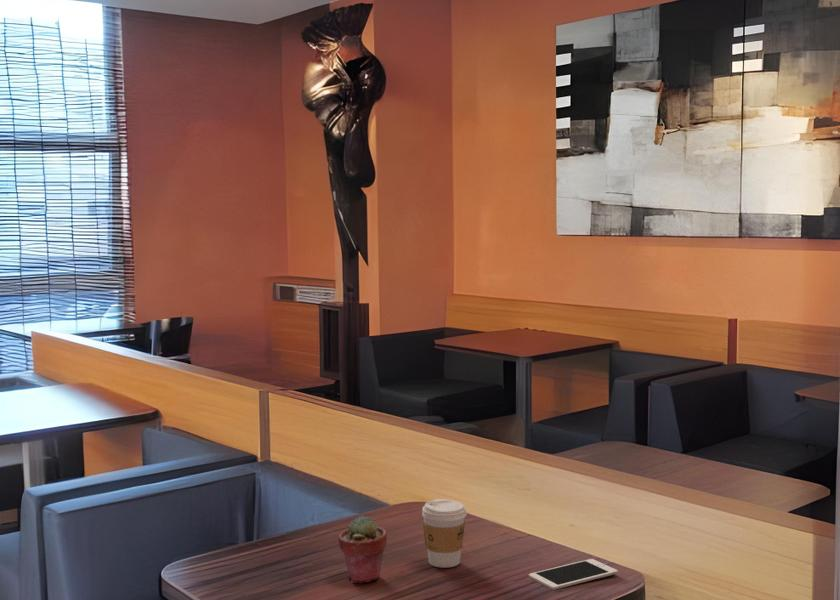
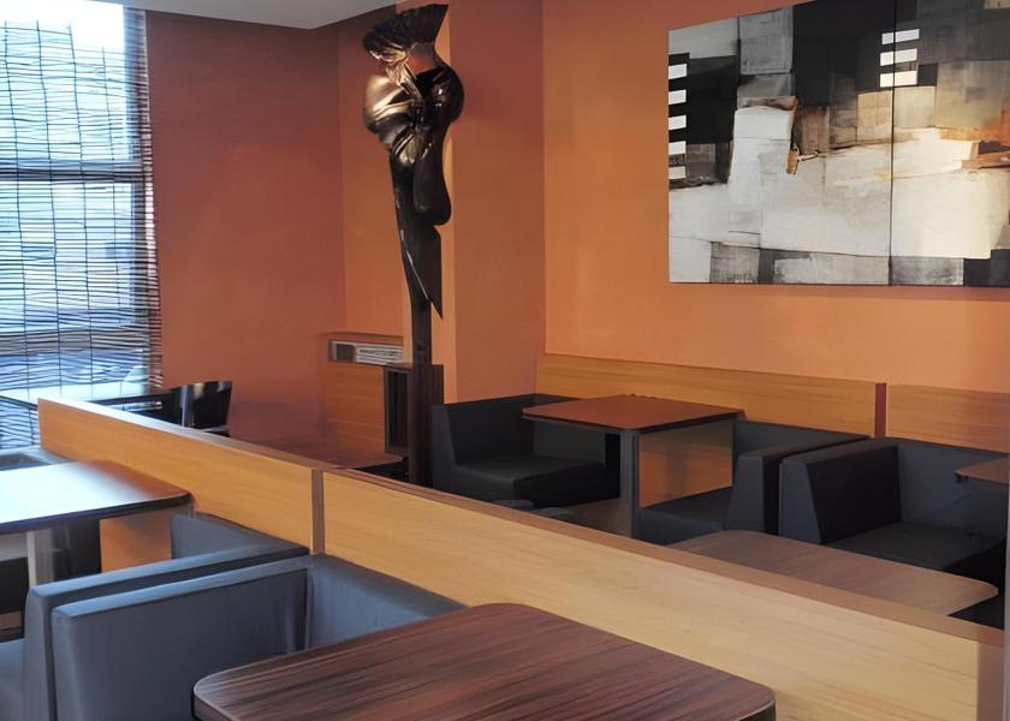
- potted succulent [337,515,388,584]
- coffee cup [421,498,468,569]
- cell phone [528,558,619,591]
